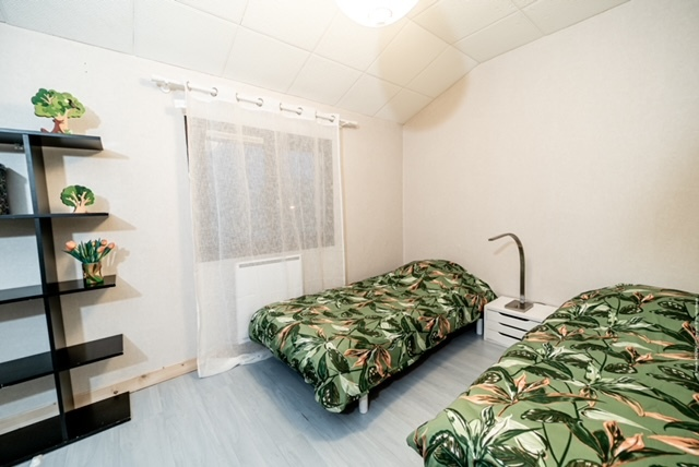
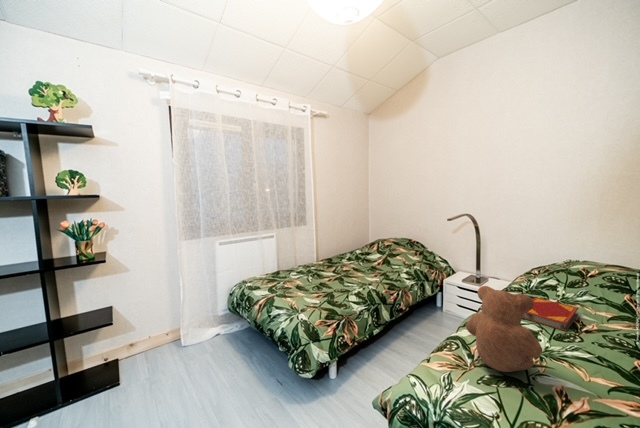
+ hardback book [522,296,580,332]
+ teddy bear [465,285,543,373]
